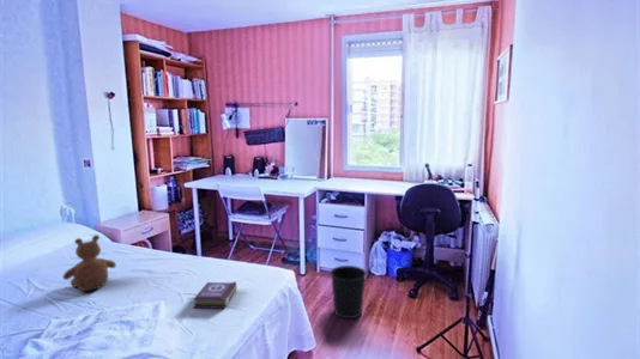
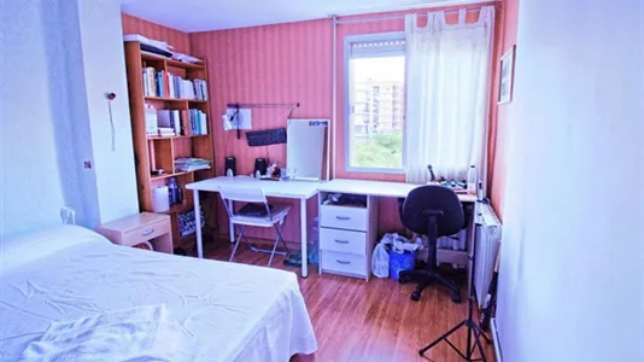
- teddy bear [62,233,117,292]
- wastebasket [328,264,368,320]
- book [193,281,237,310]
